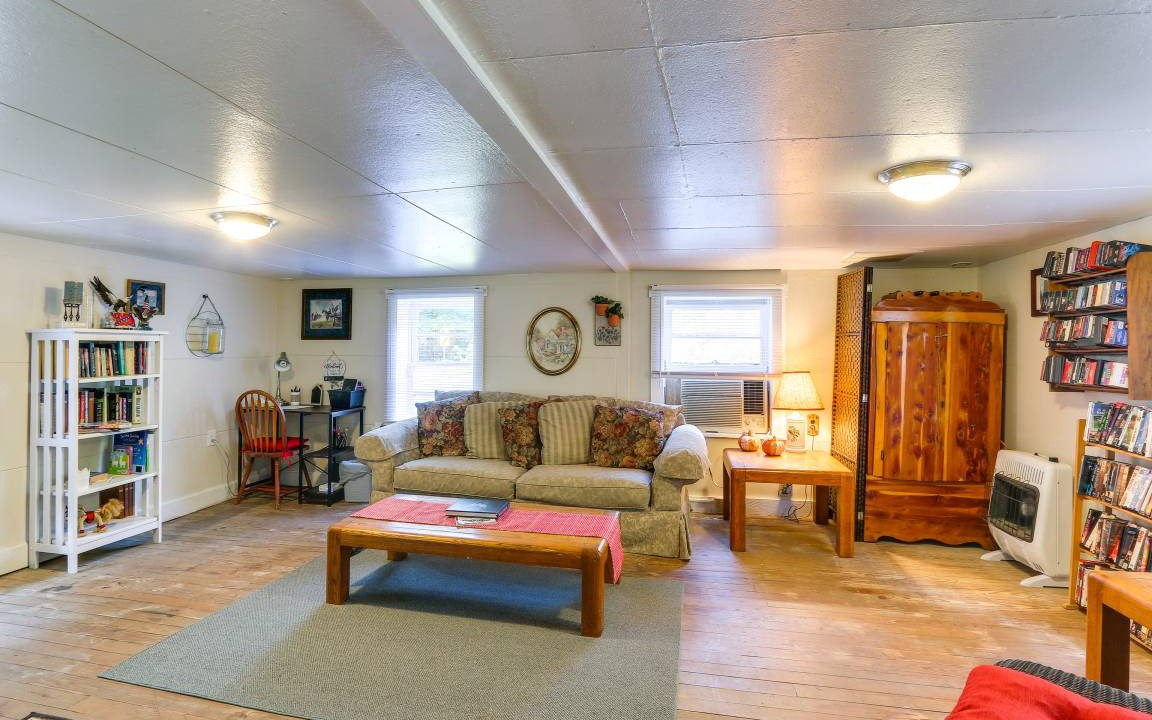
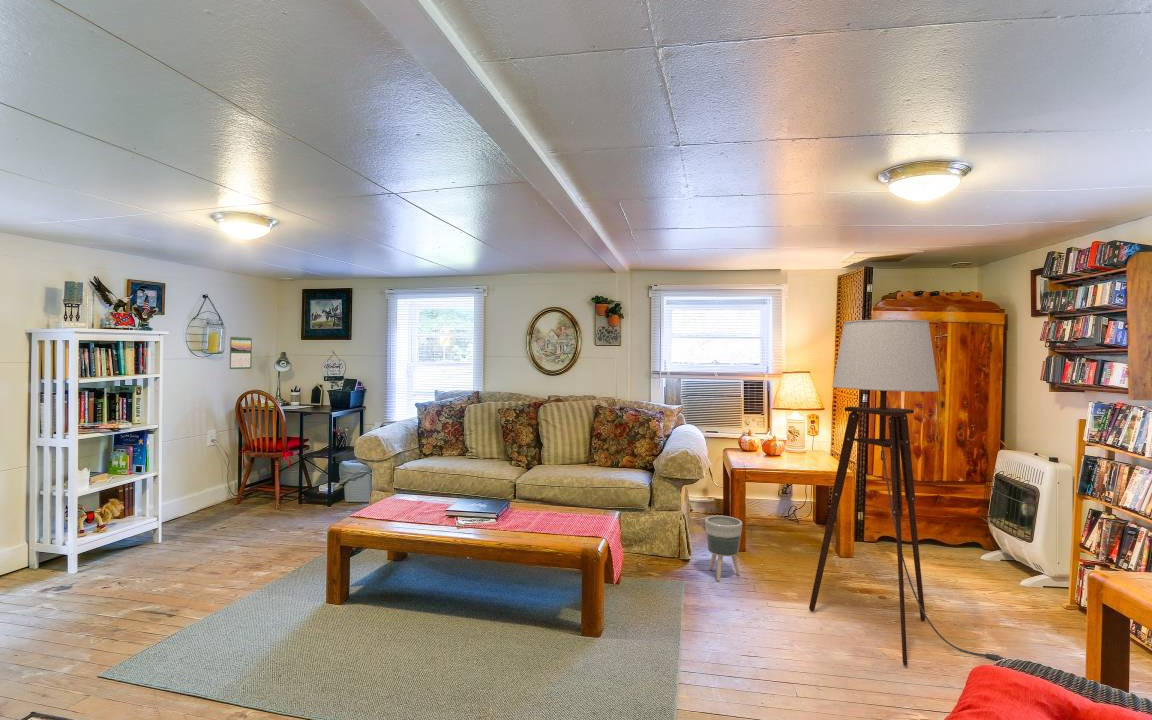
+ floor lamp [808,319,1008,667]
+ calendar [228,335,253,370]
+ planter [704,515,743,582]
